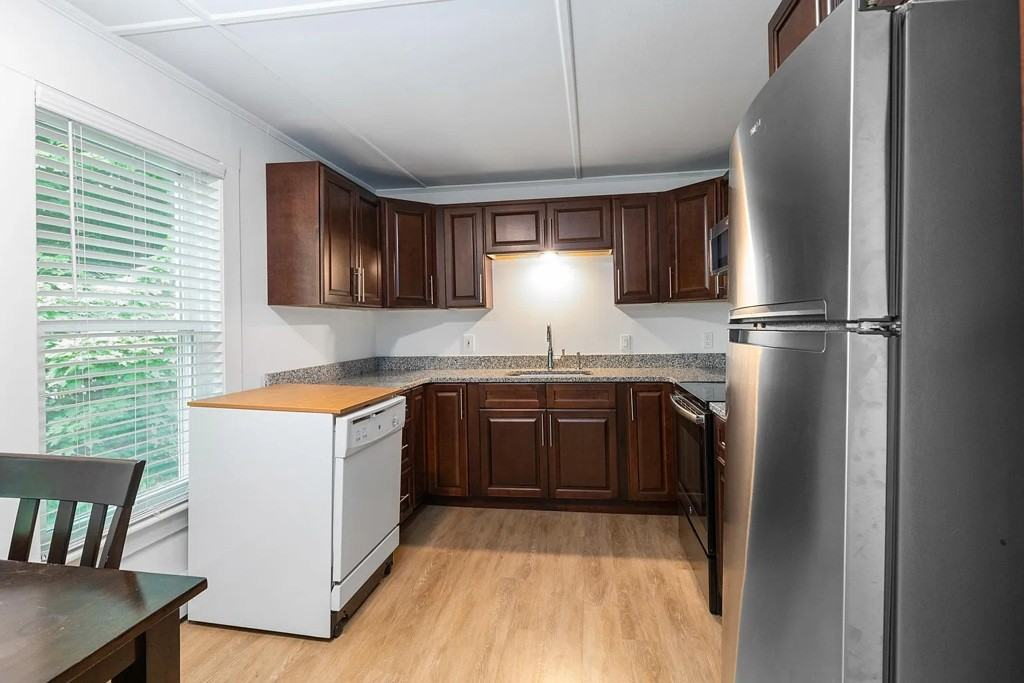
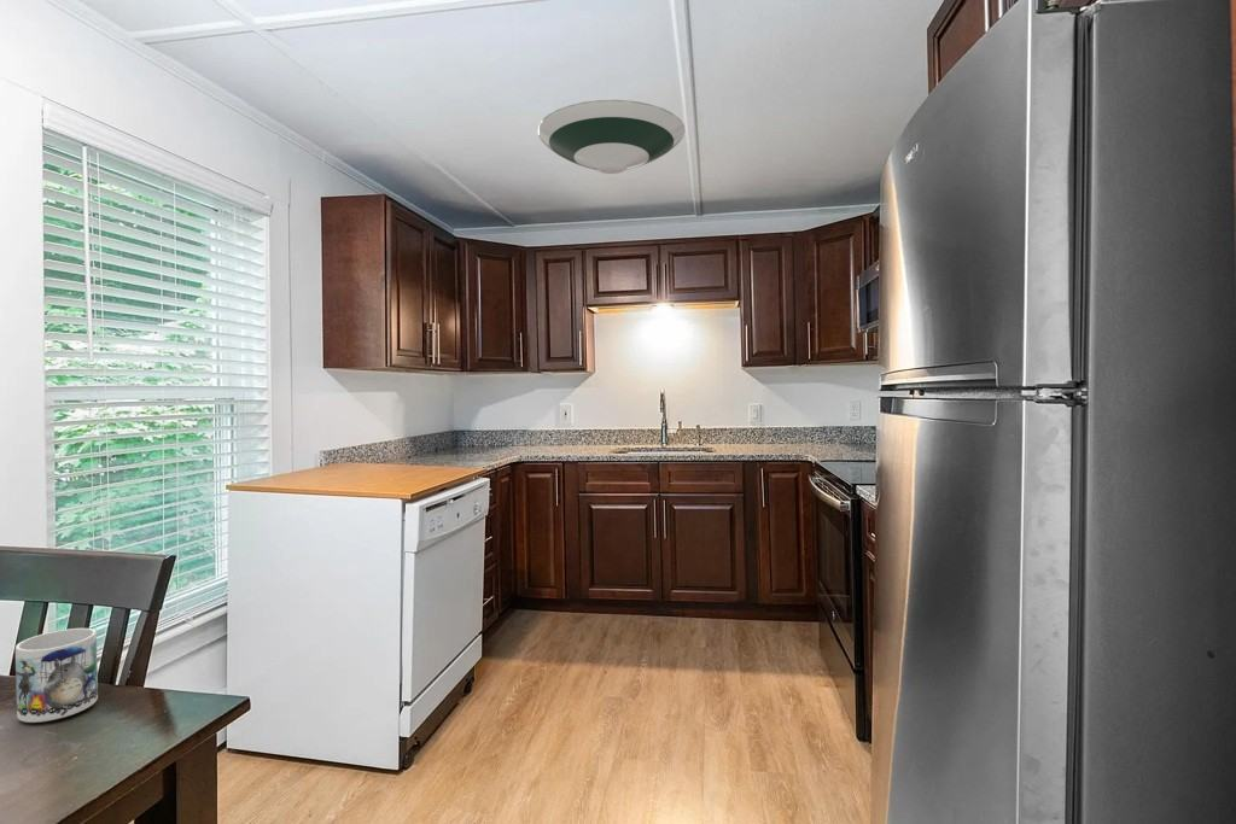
+ mug [14,627,99,724]
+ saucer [537,99,686,175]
